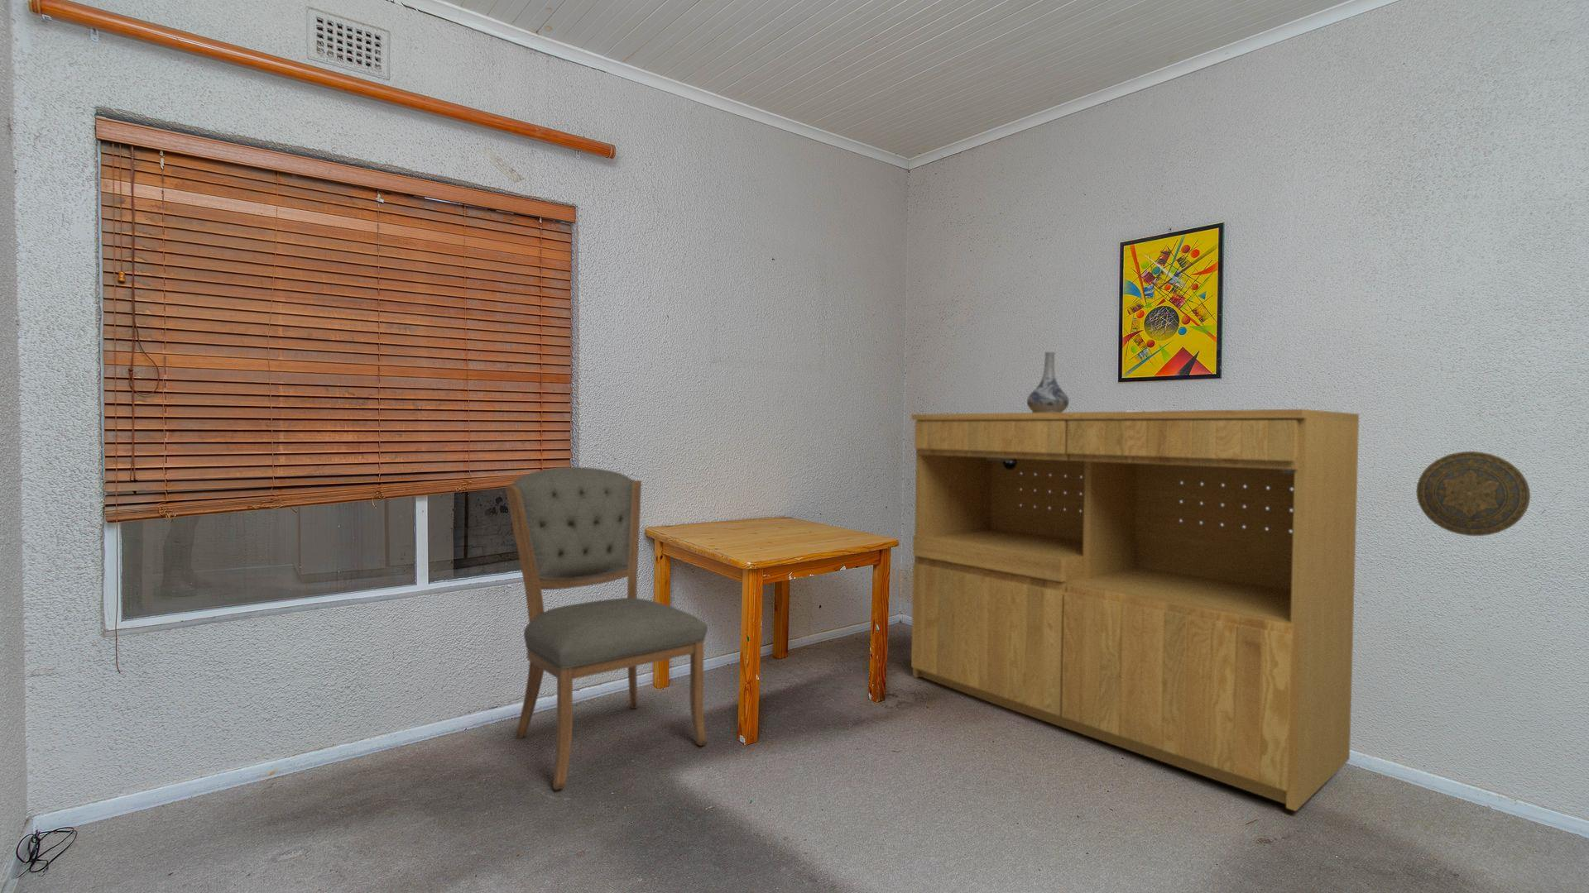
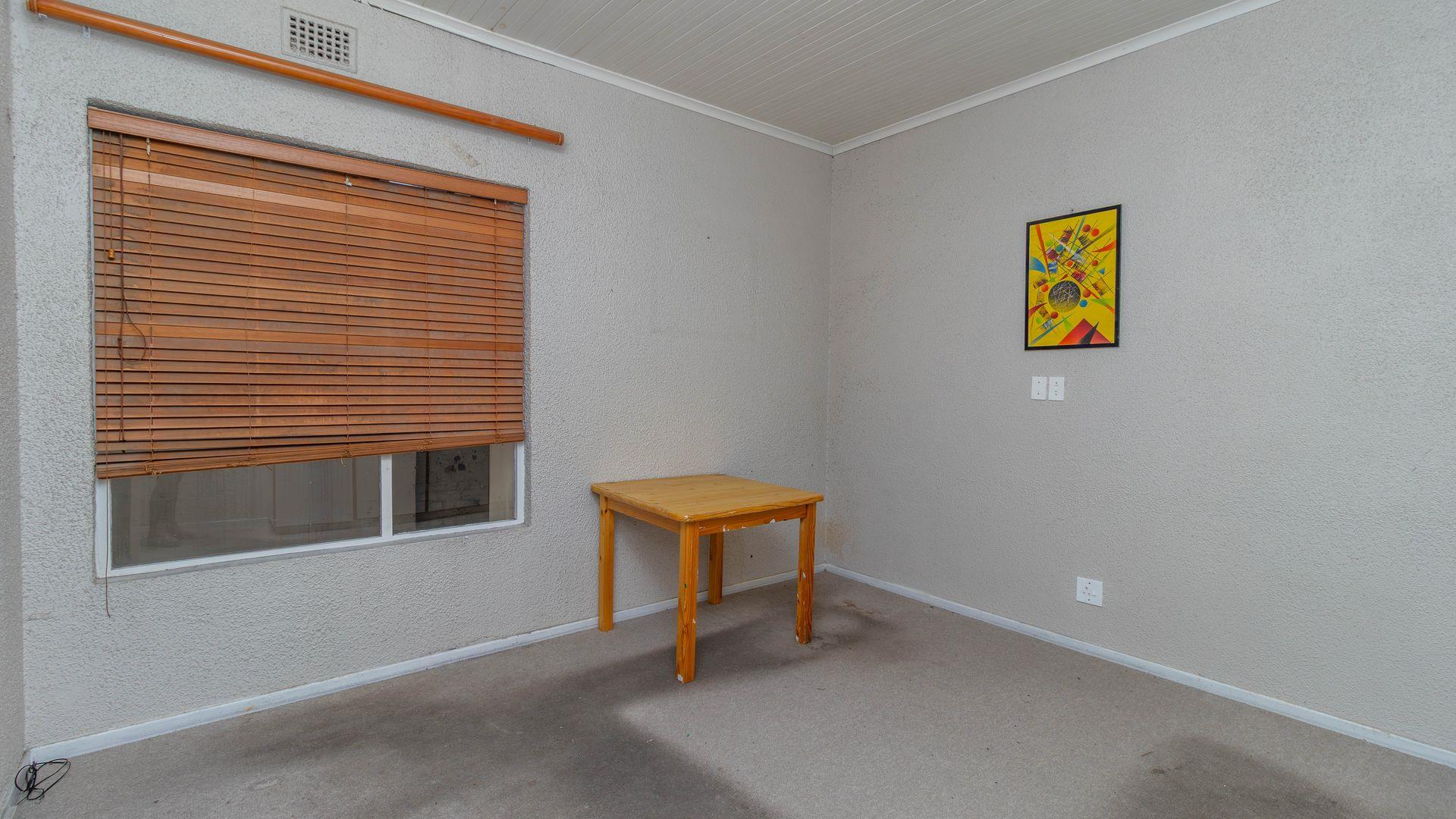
- bookcase [910,409,1360,812]
- chair [505,467,708,791]
- decorative plate [1415,450,1531,536]
- decorative vase [1026,351,1071,412]
